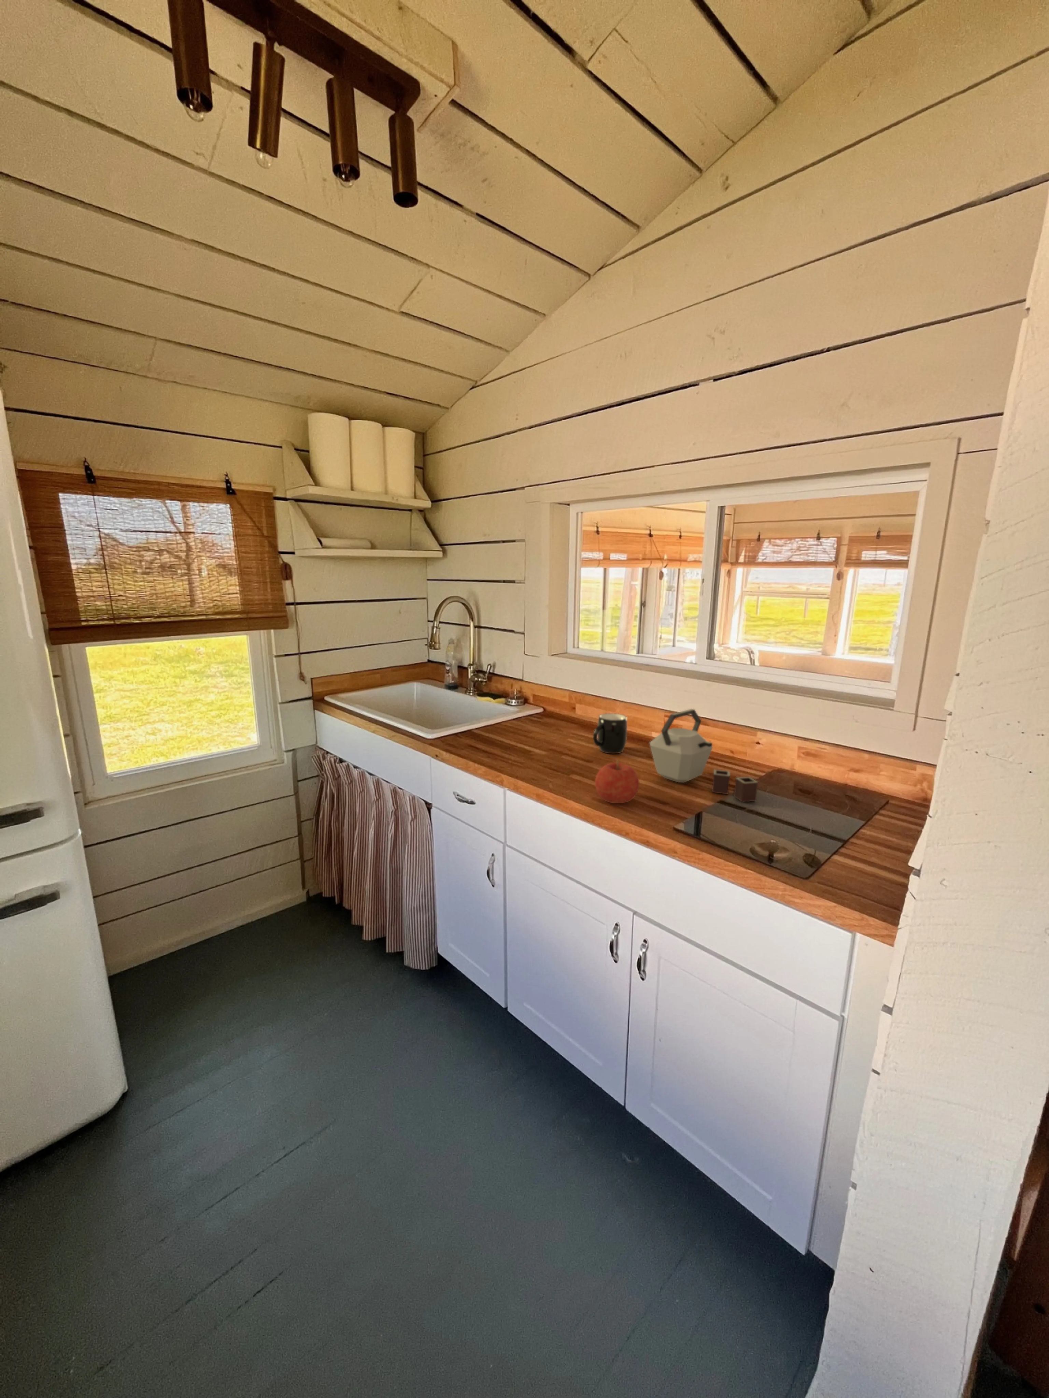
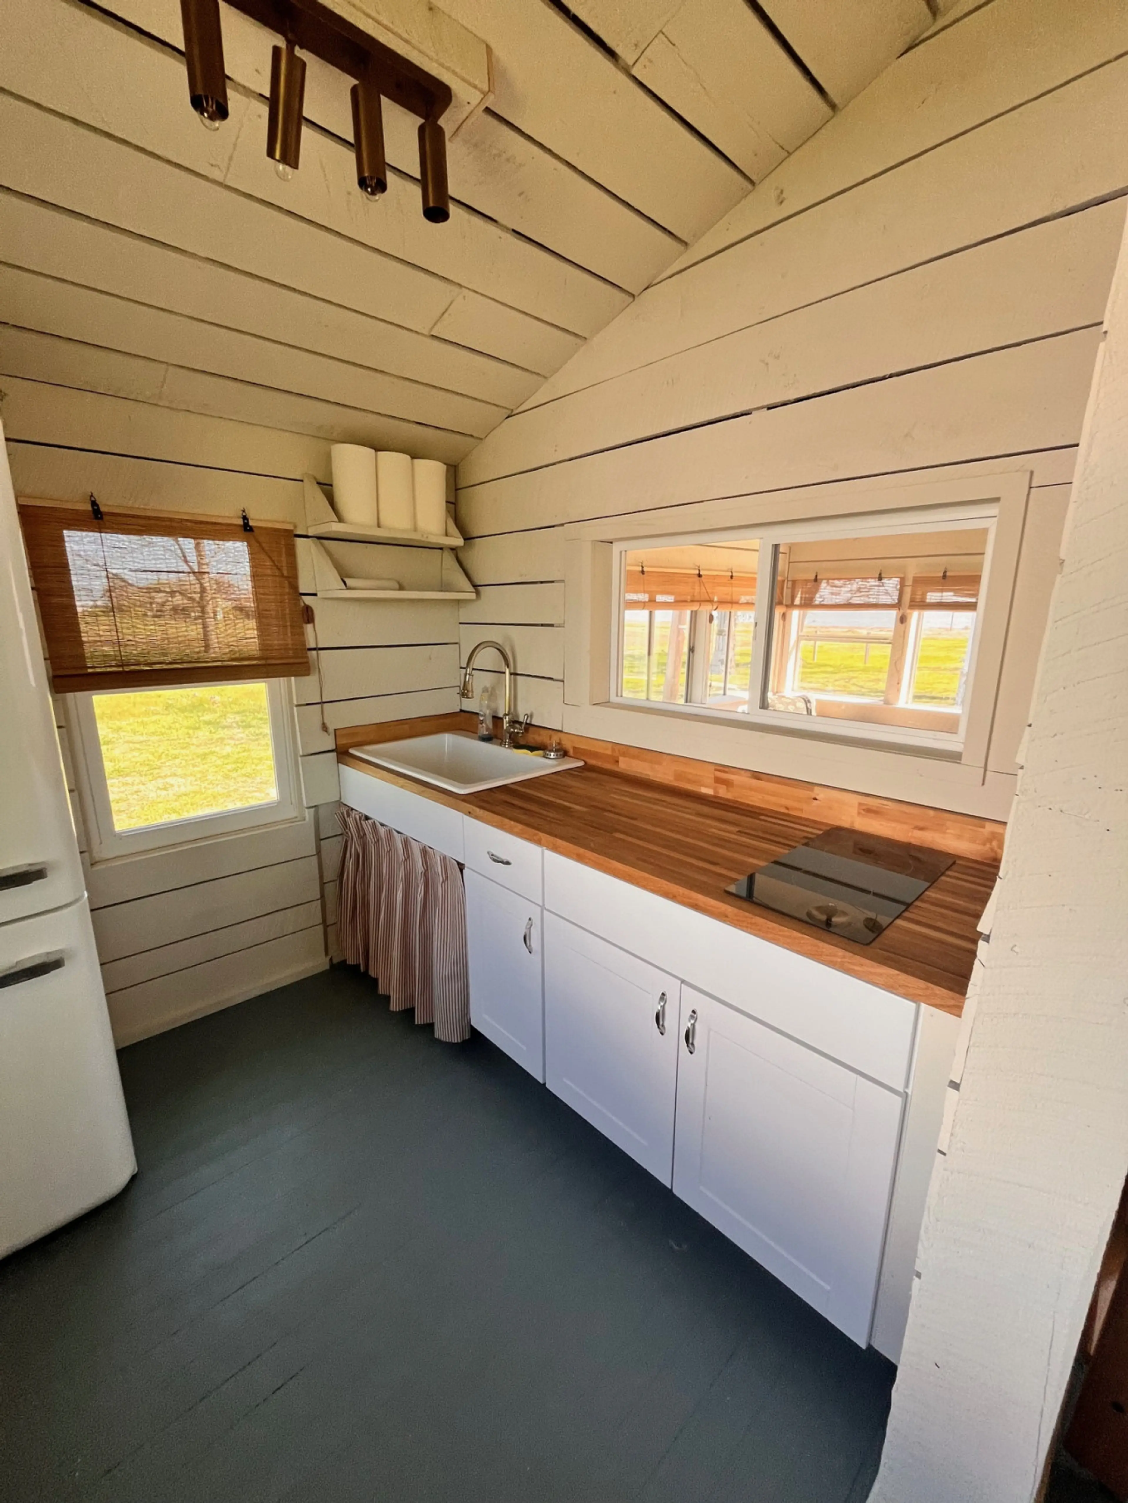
- kettle [649,708,758,802]
- mug [593,713,628,754]
- fruit [595,759,640,804]
